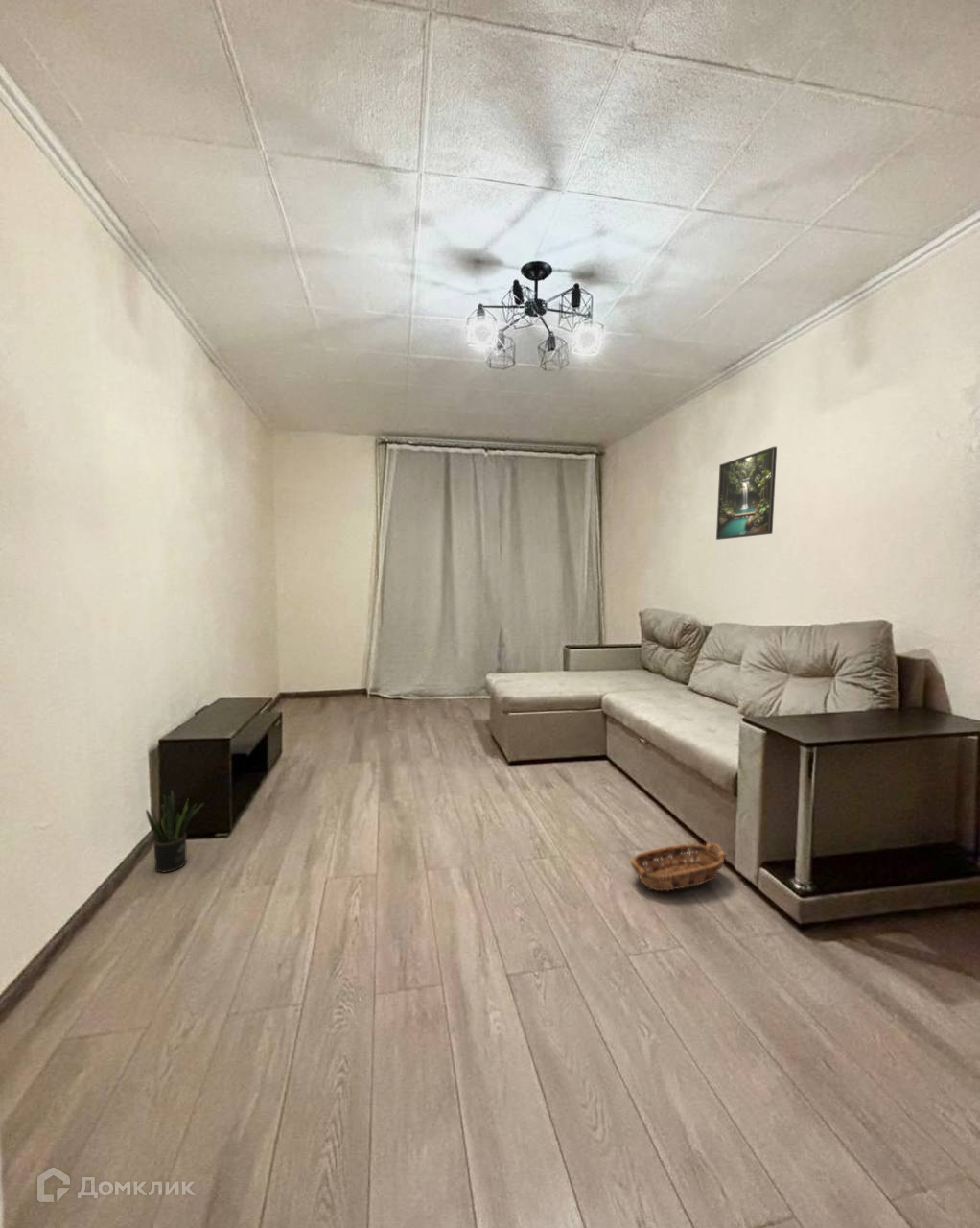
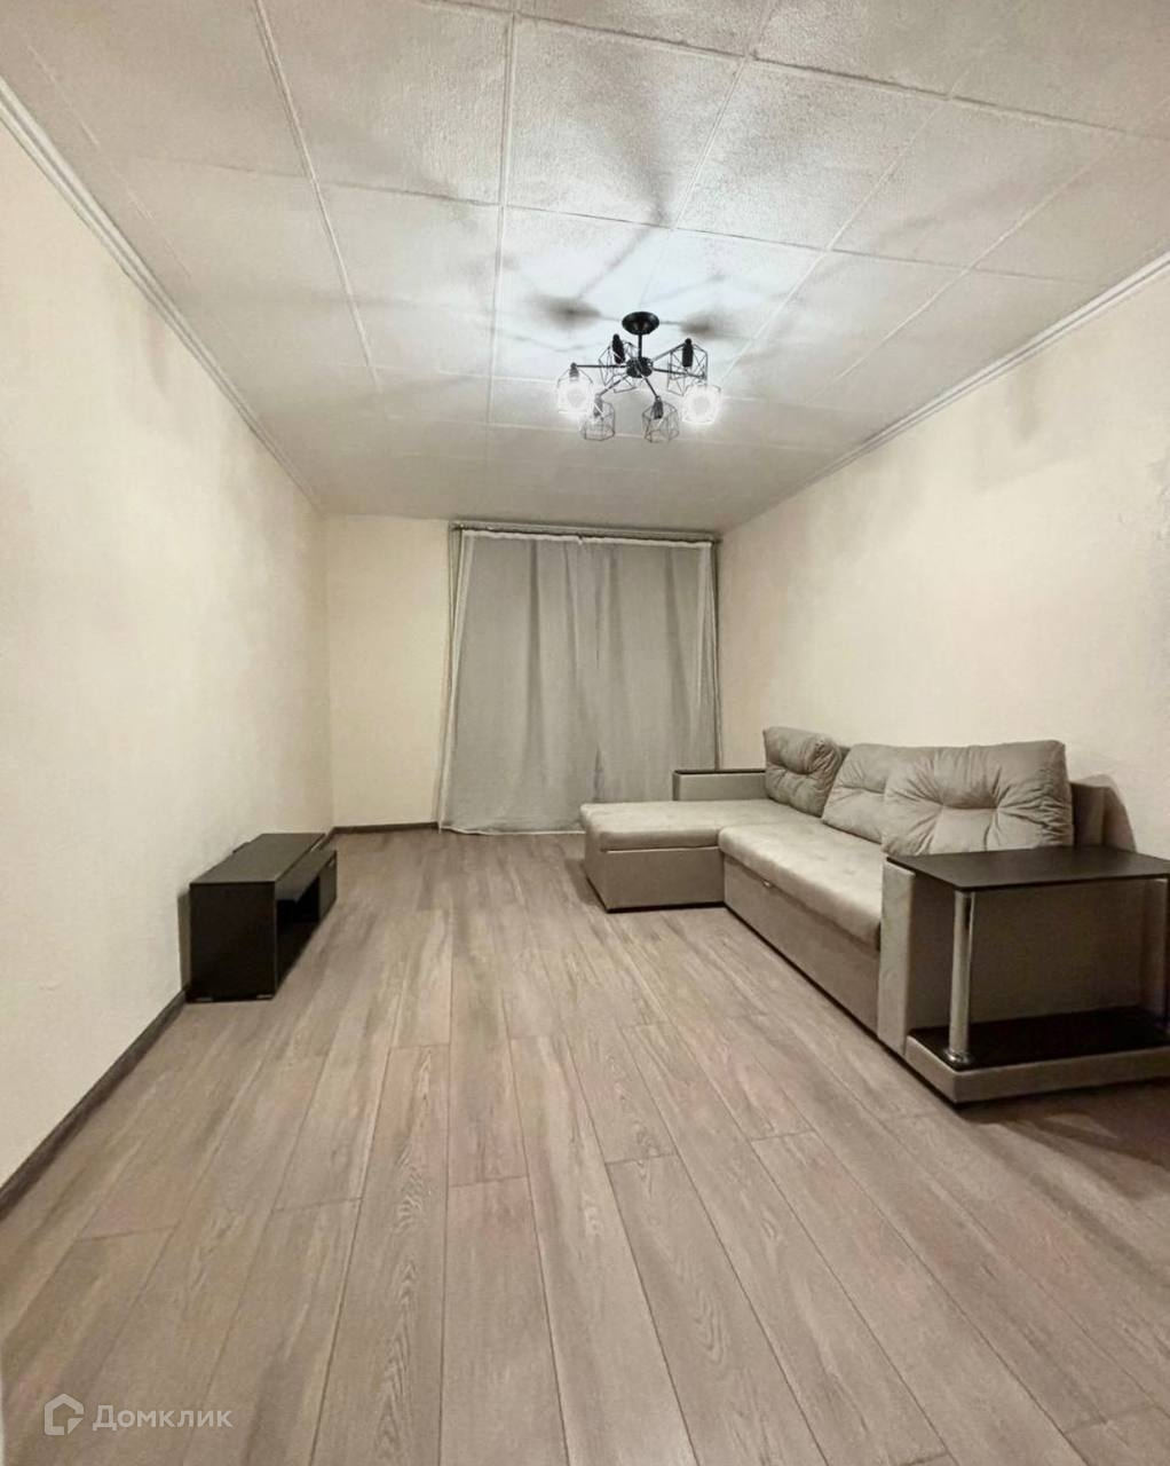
- basket [628,842,727,892]
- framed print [715,446,778,541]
- potted plant [145,790,204,874]
